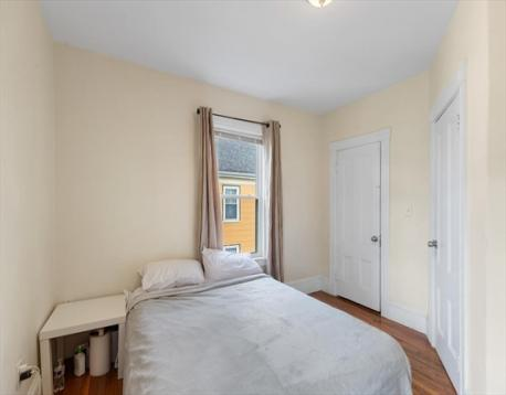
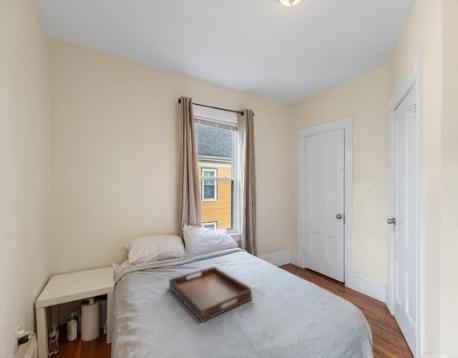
+ serving tray [168,265,253,323]
